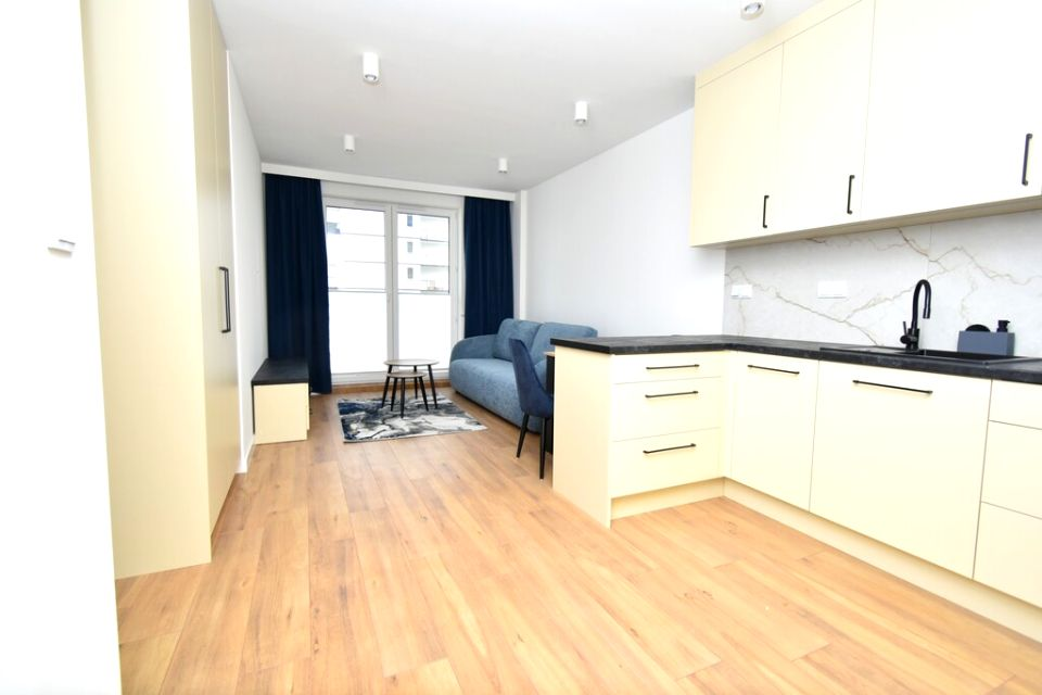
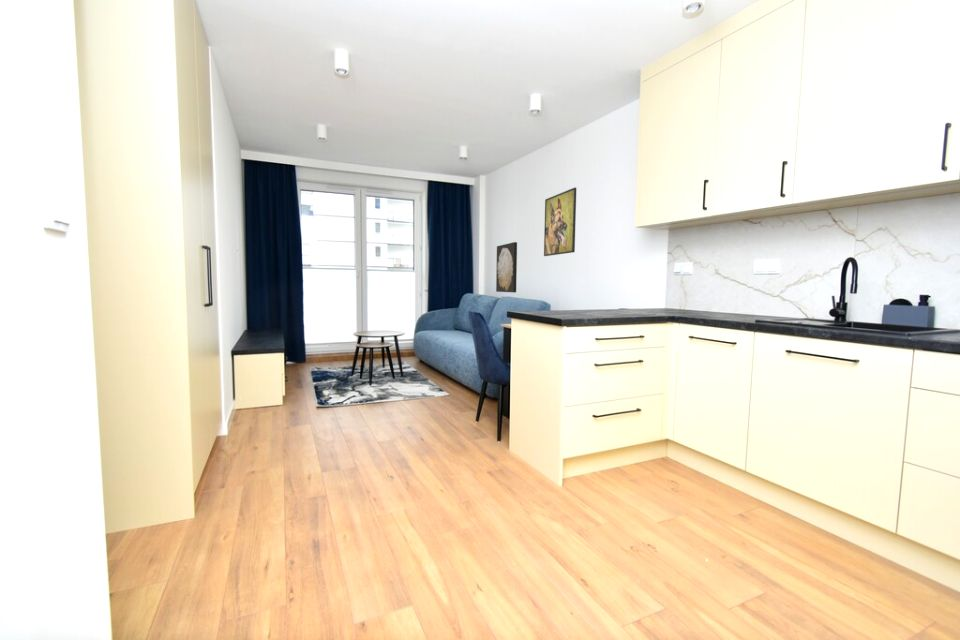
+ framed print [543,187,577,257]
+ wall art [495,241,518,293]
